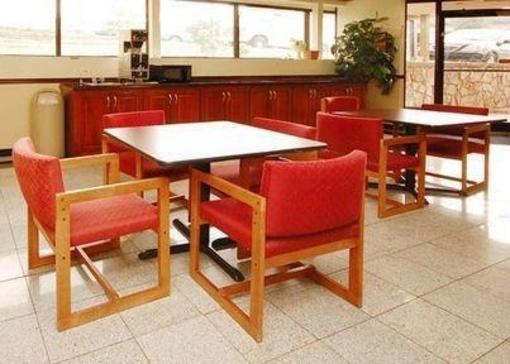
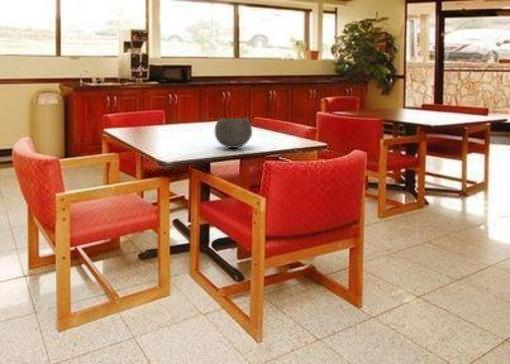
+ bowl [214,117,253,149]
